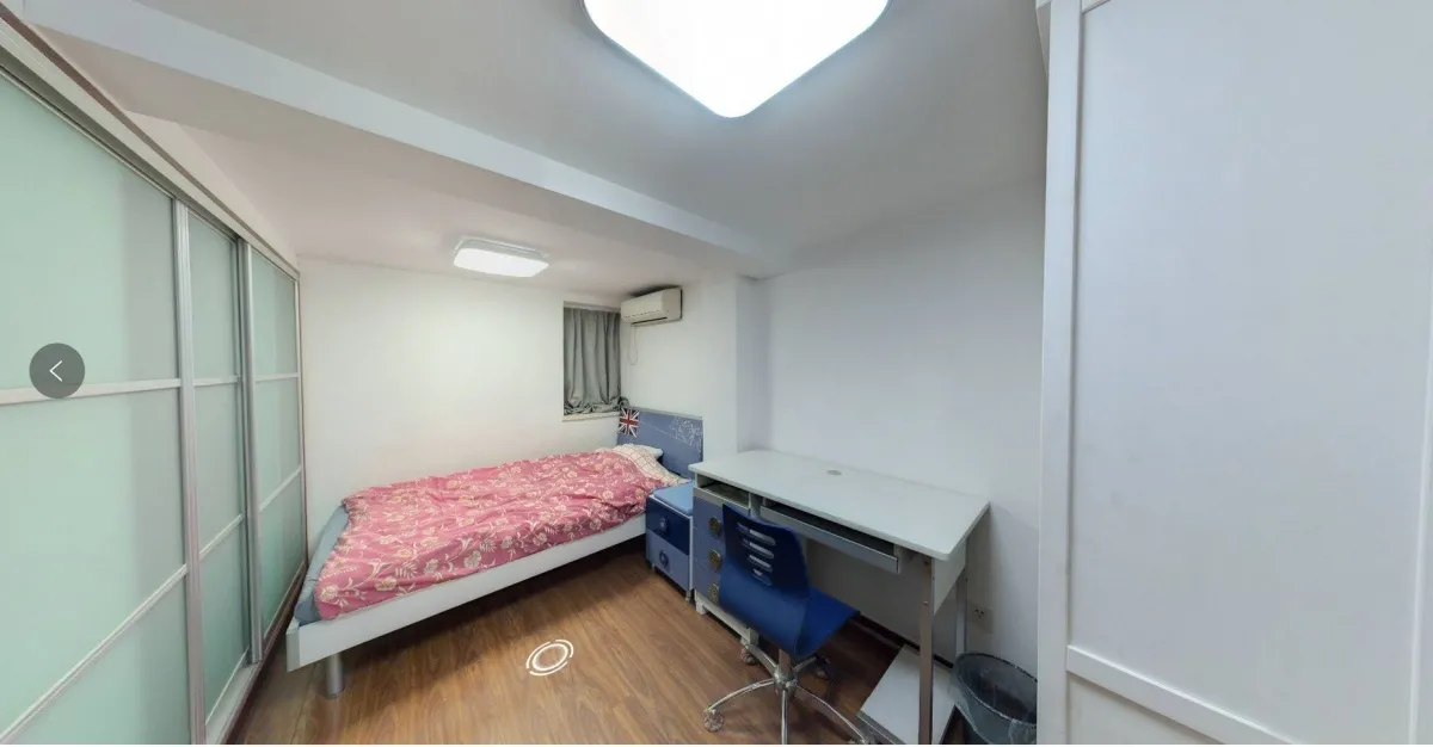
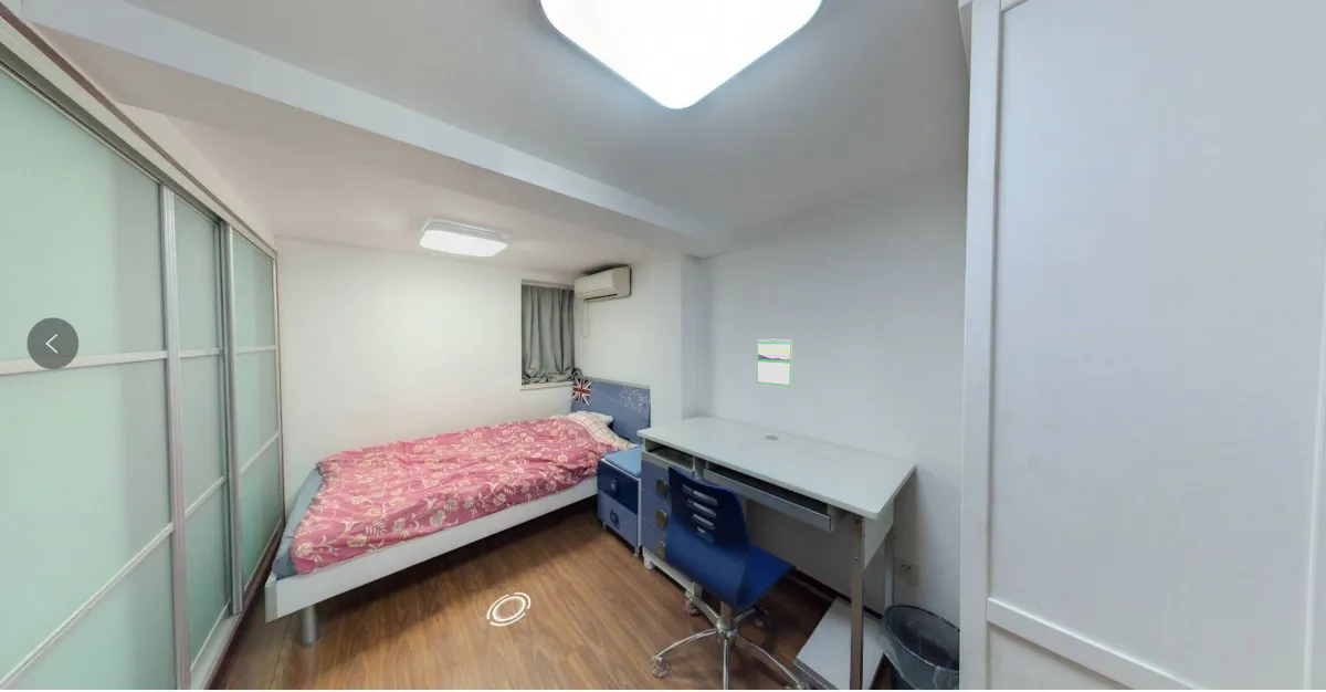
+ calendar [756,337,793,388]
